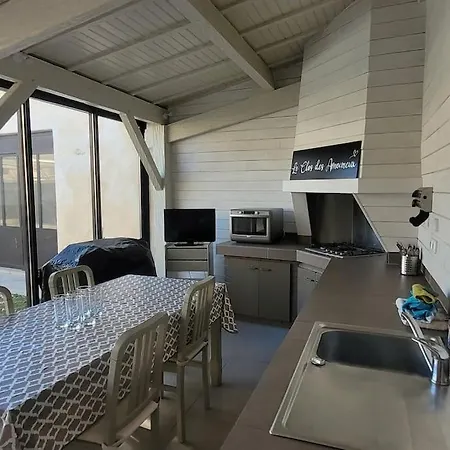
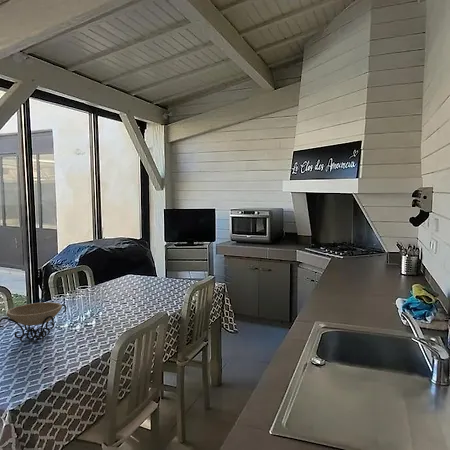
+ decorative bowl [0,301,68,343]
